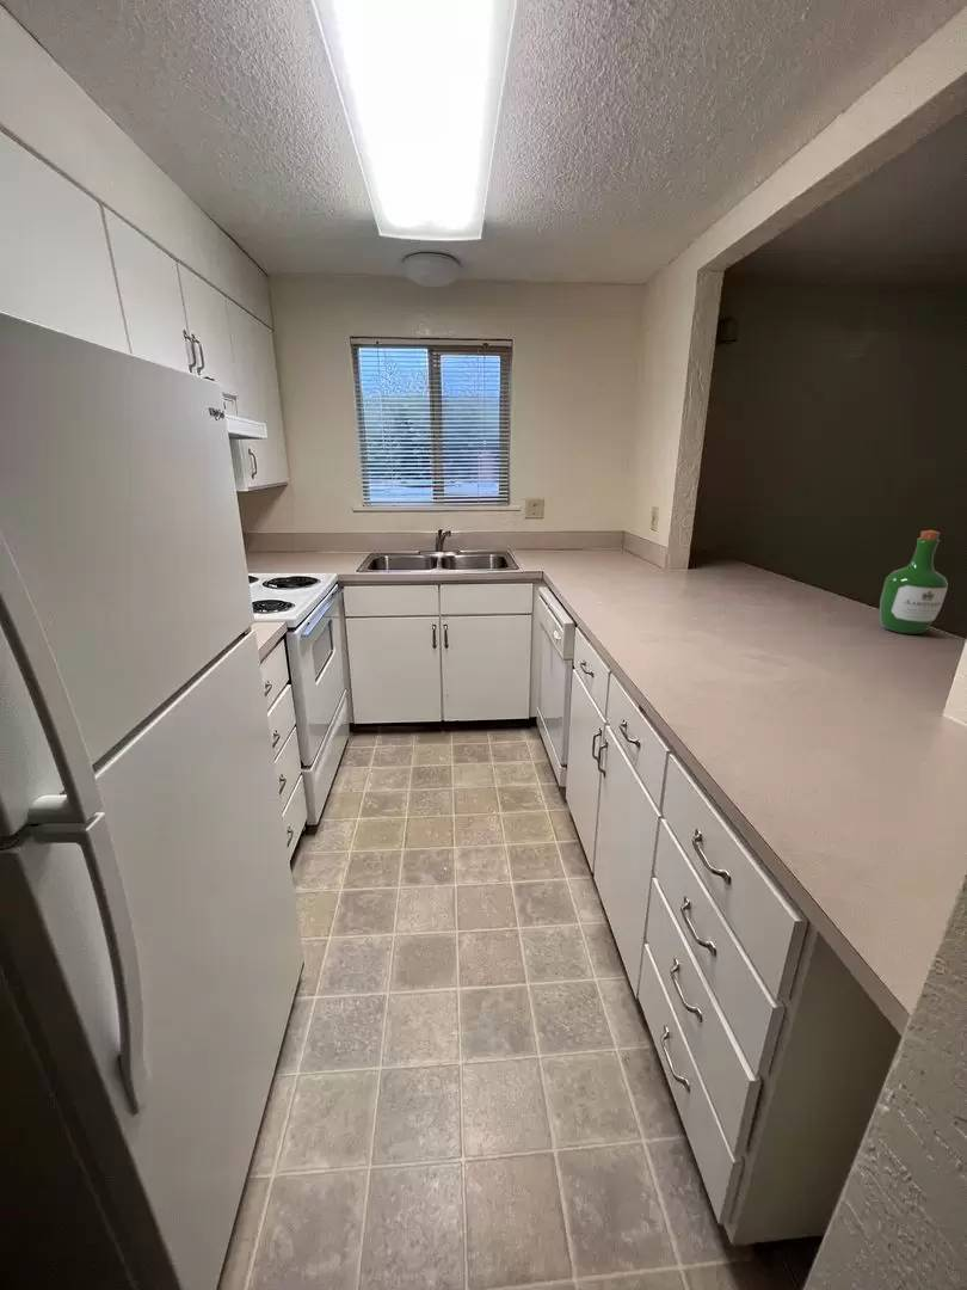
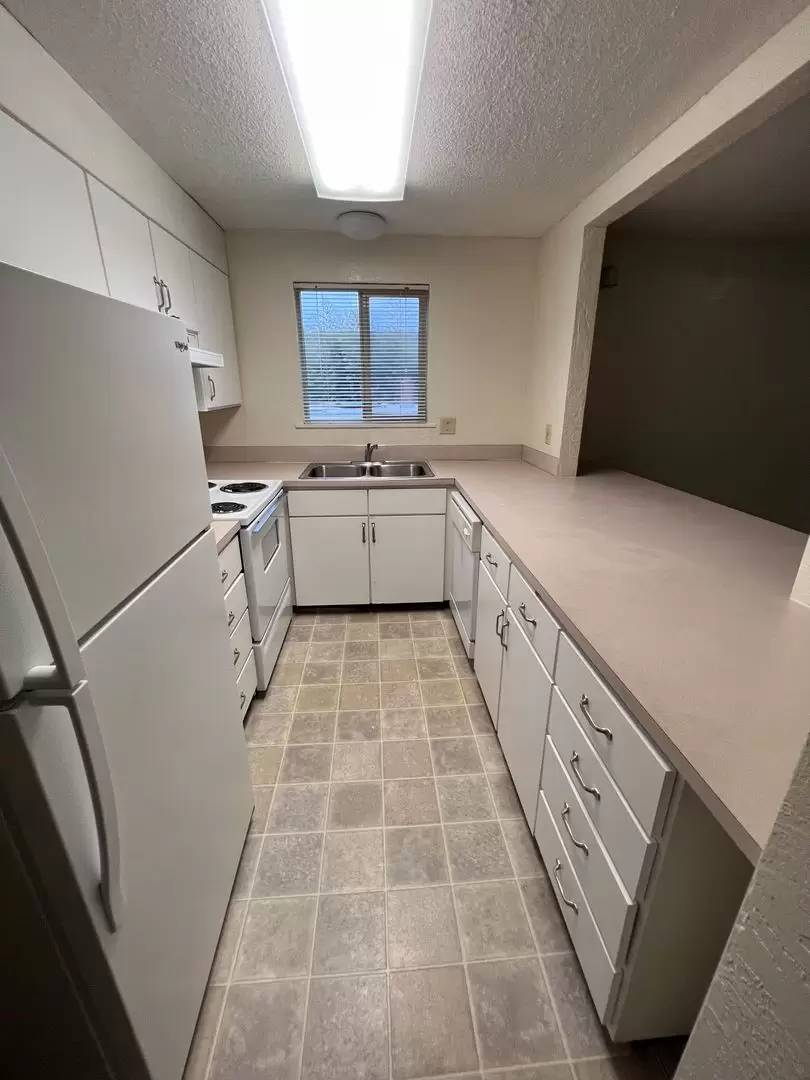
- wine bottle [879,529,949,635]
